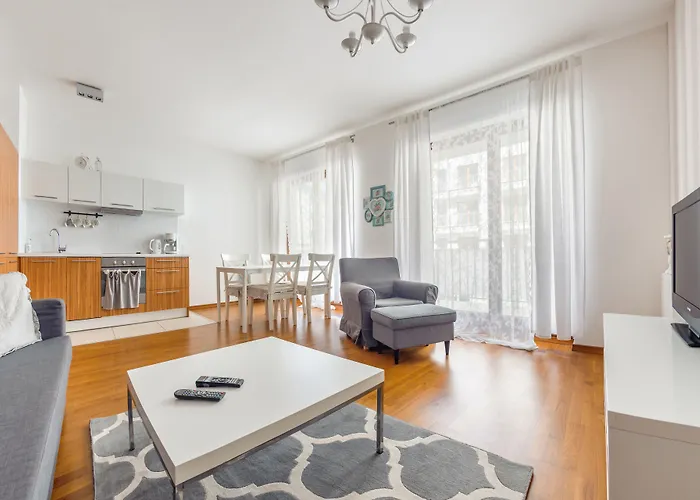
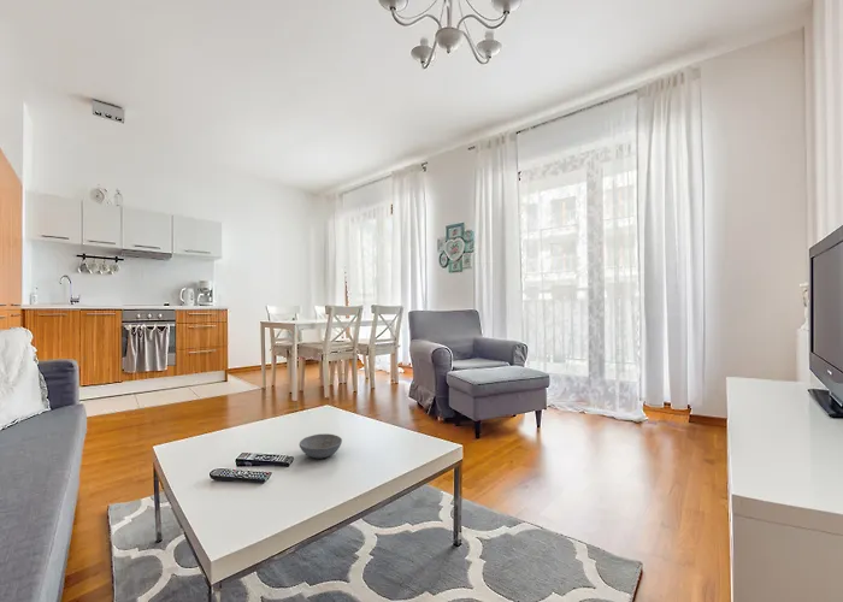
+ bowl [297,432,343,460]
